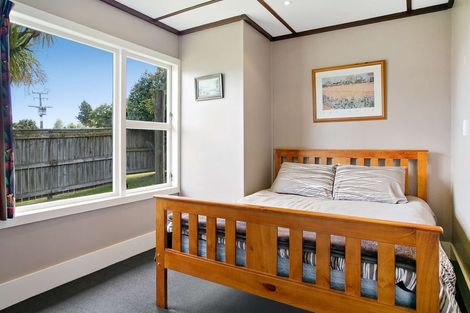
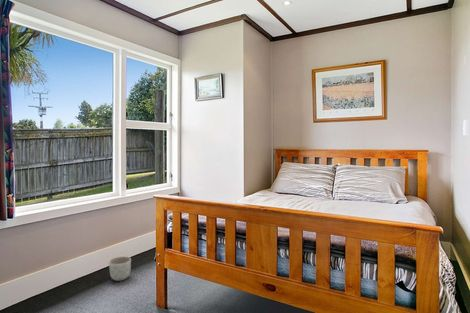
+ planter [108,255,132,282]
